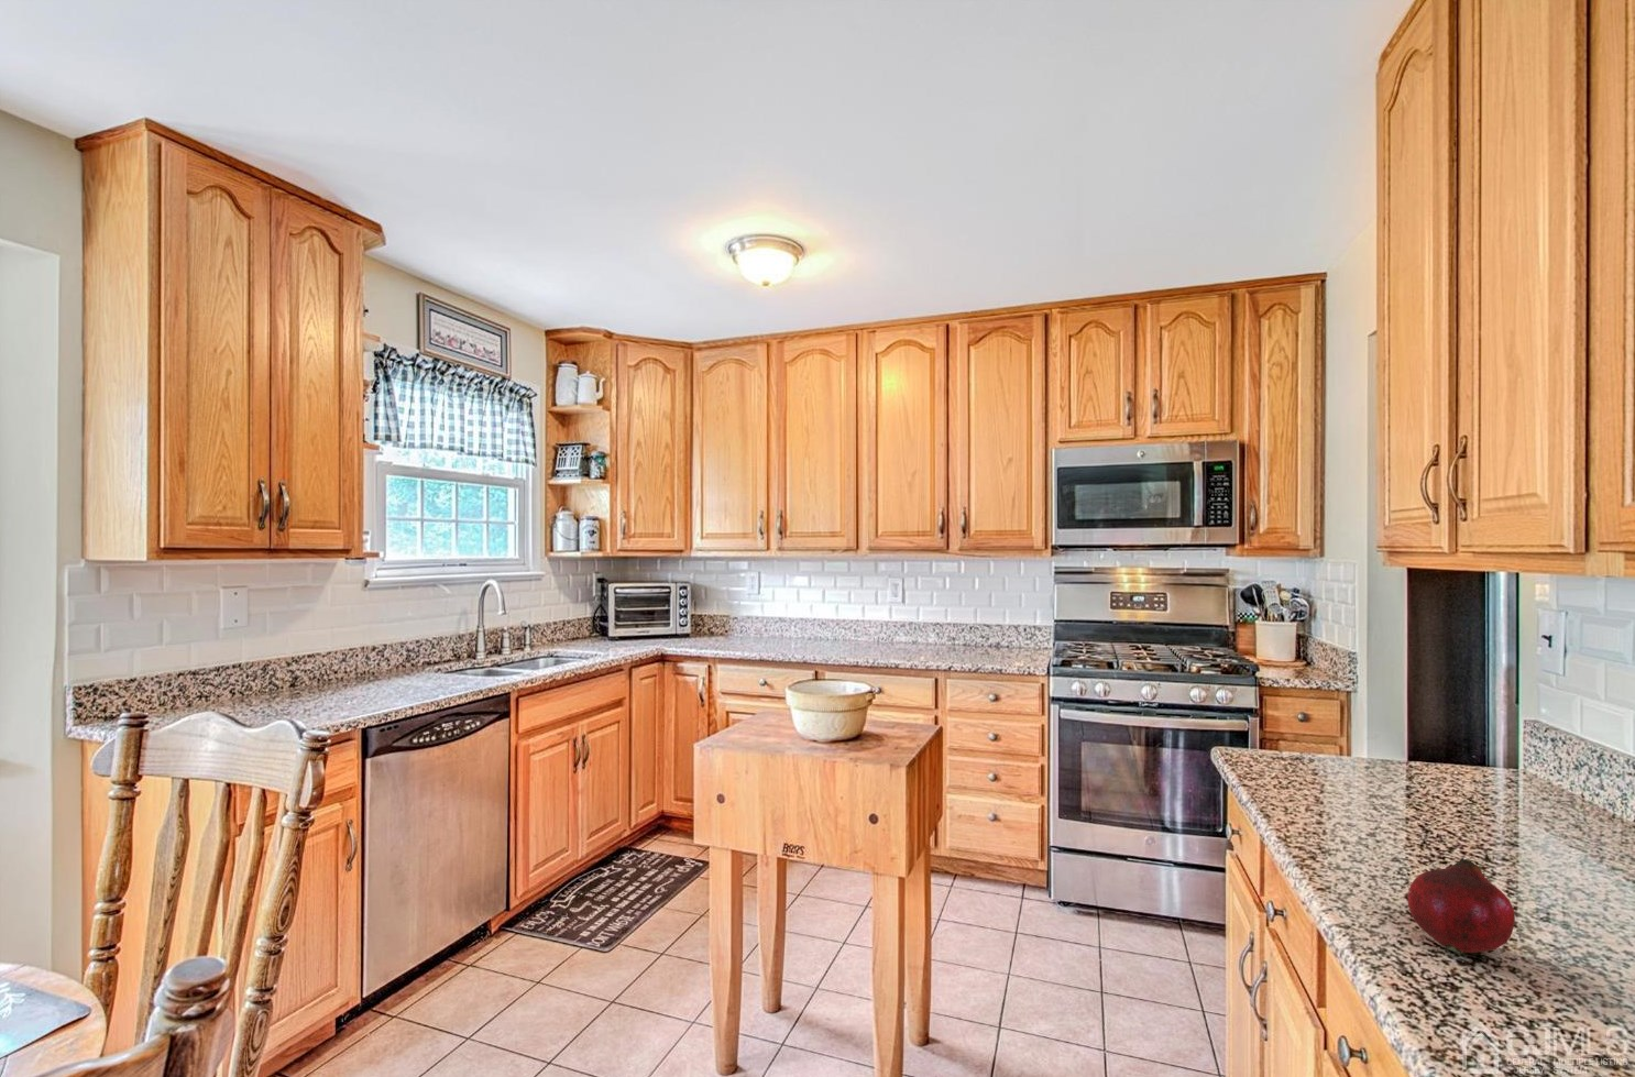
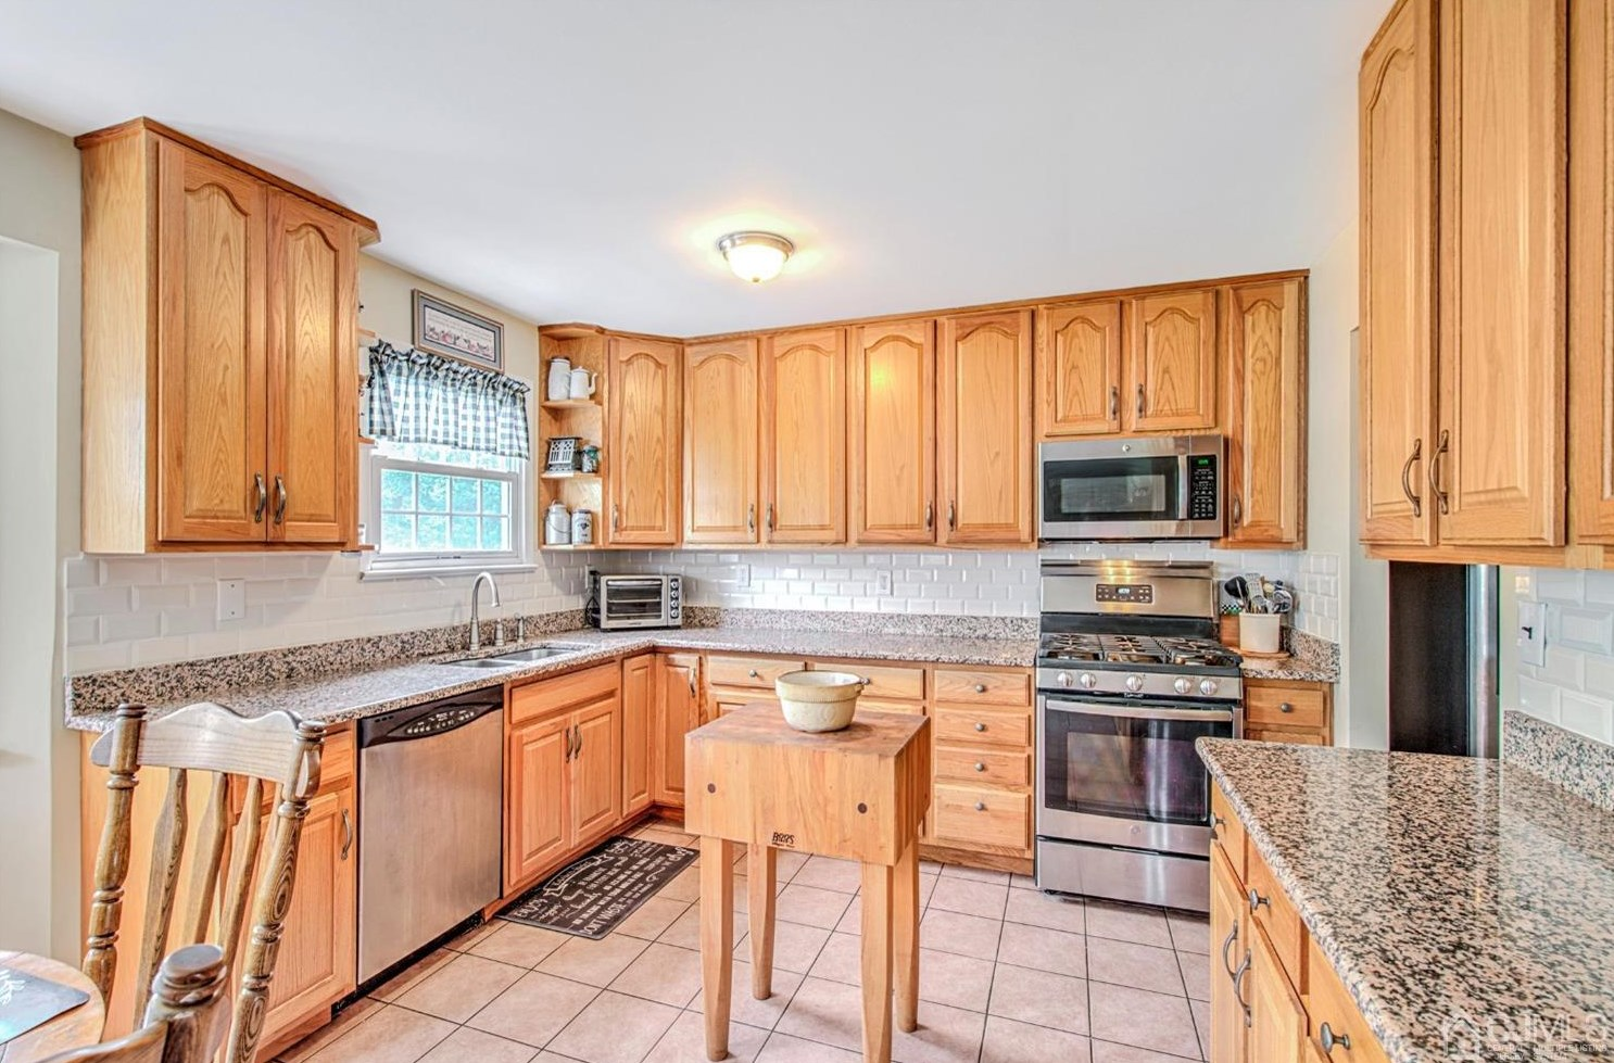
- fruit [1408,857,1516,953]
